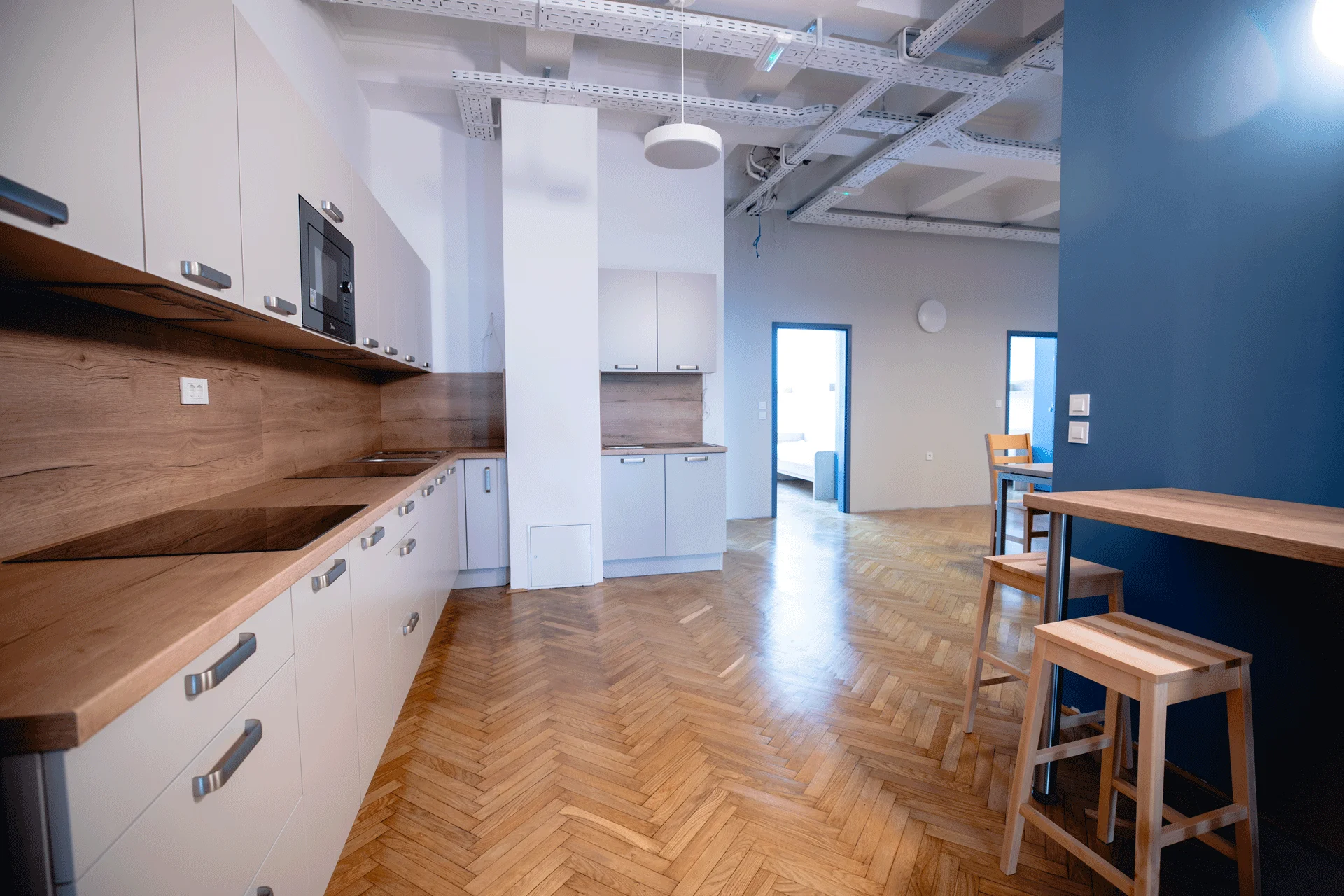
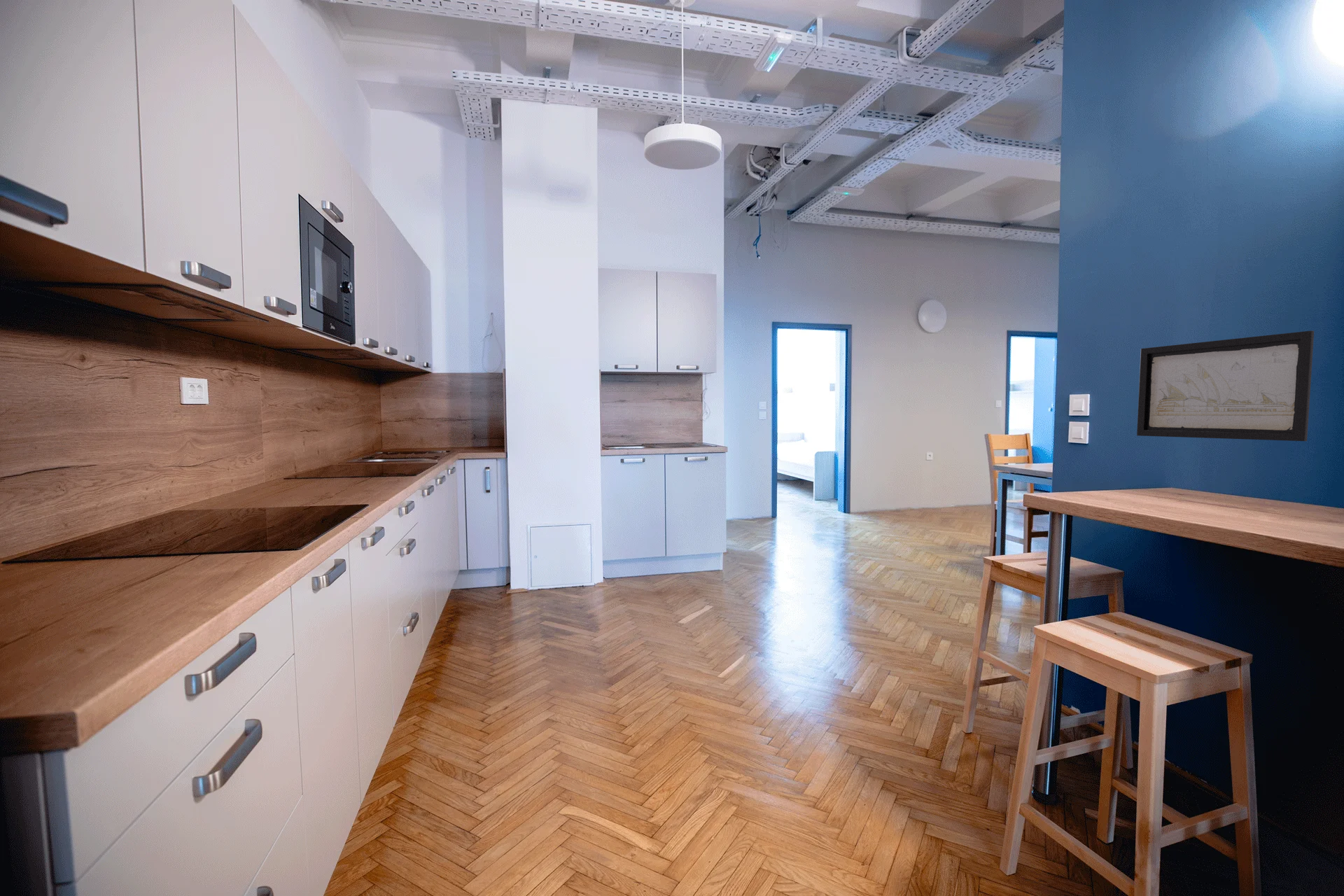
+ wall art [1136,330,1315,442]
